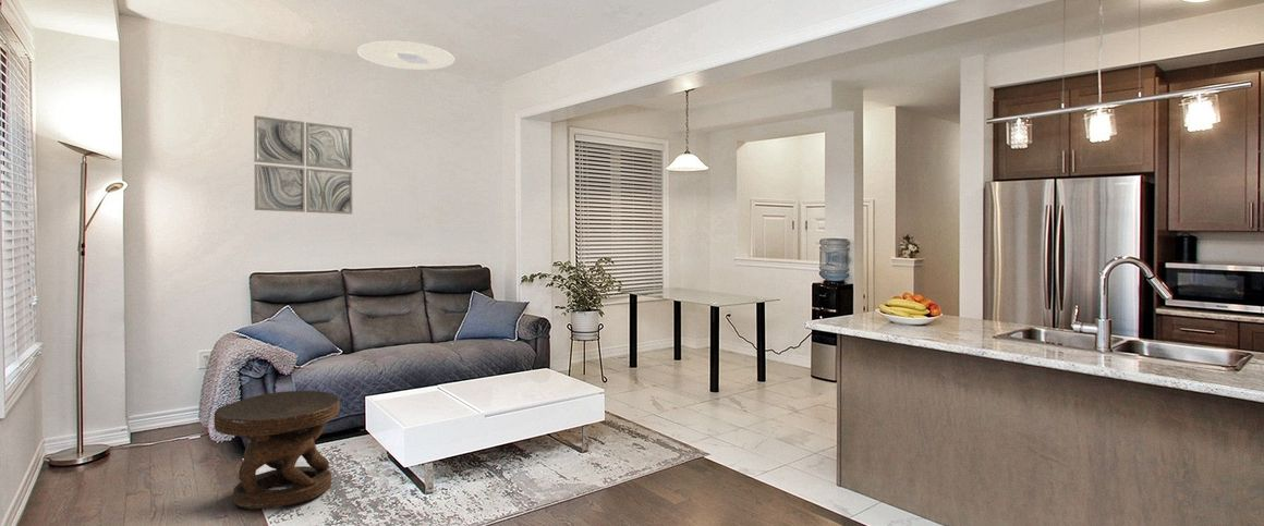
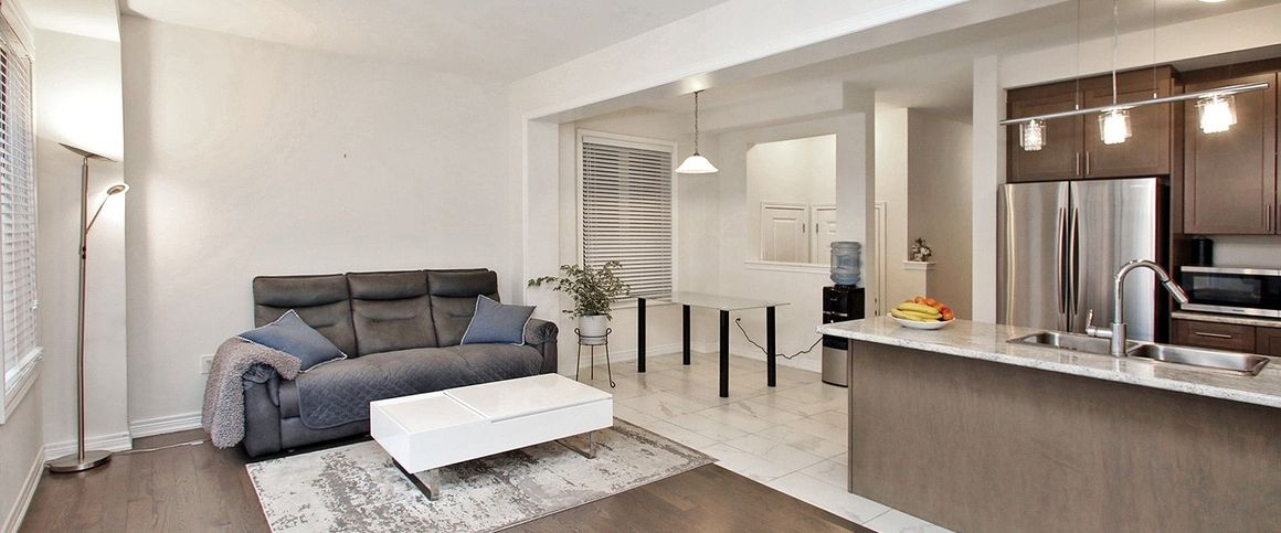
- side table [214,390,341,510]
- ceiling light [356,40,455,71]
- wall art [253,114,353,216]
